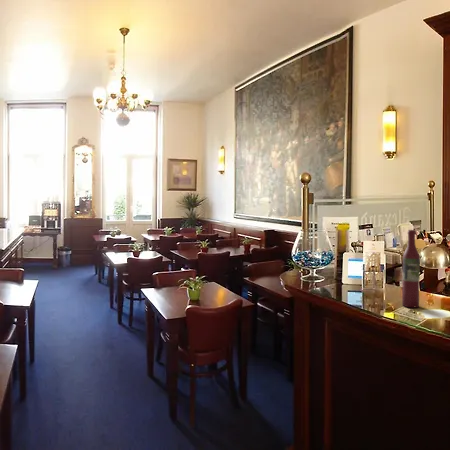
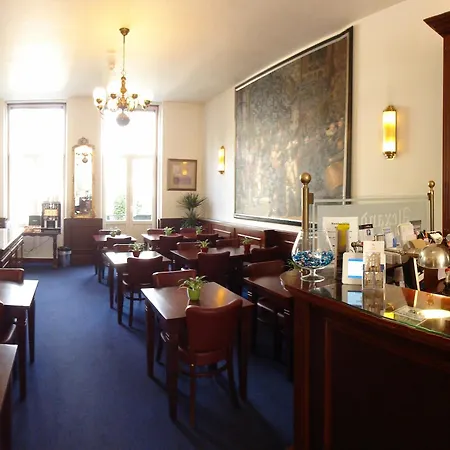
- wine bottle [401,229,421,308]
